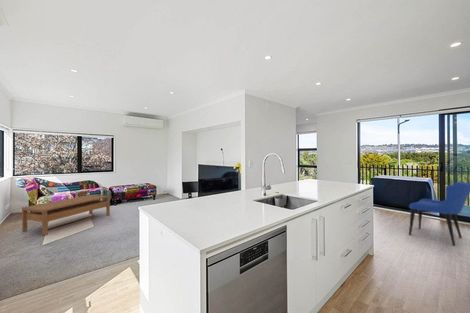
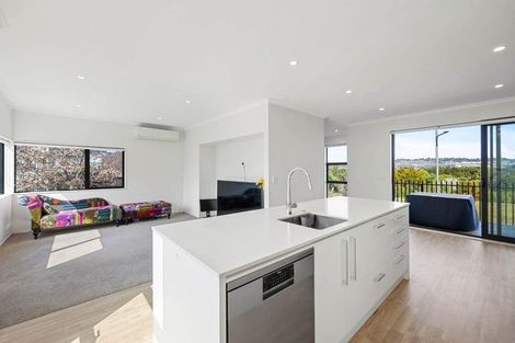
- dining chair [408,181,470,247]
- coffee table [21,194,111,236]
